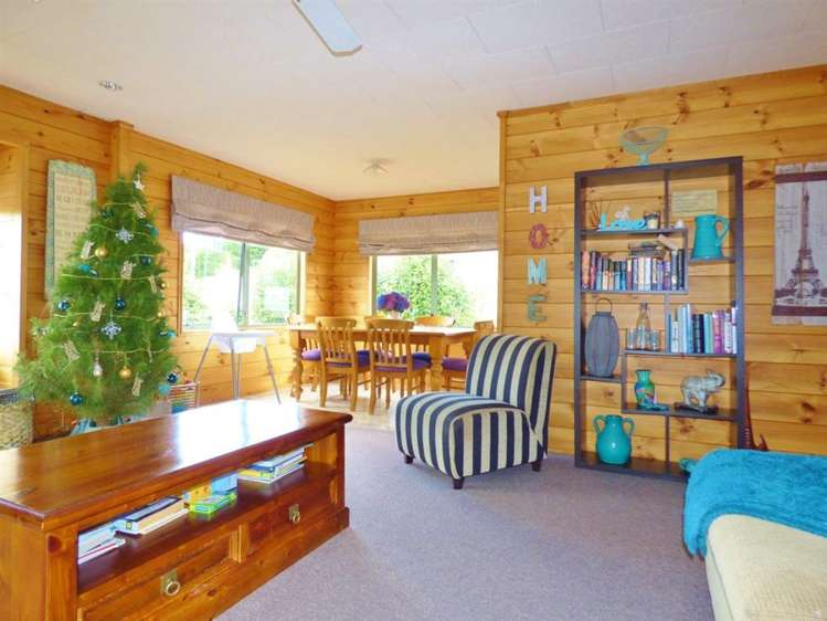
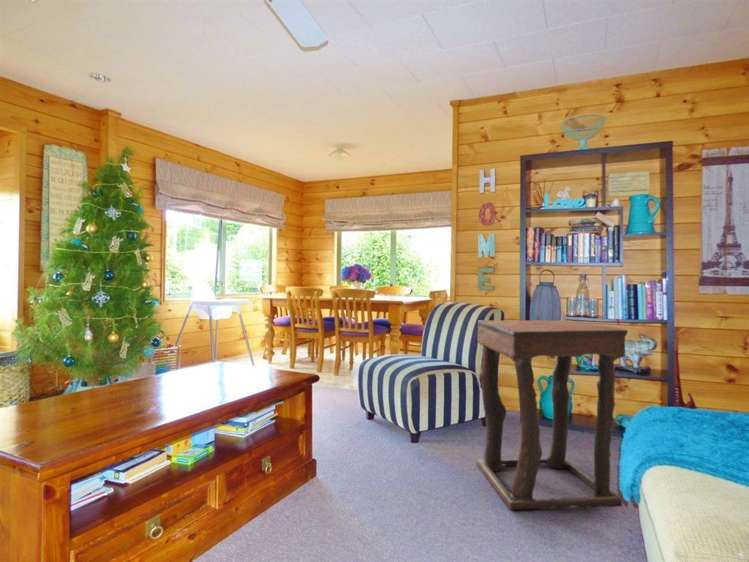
+ side table [475,319,629,511]
